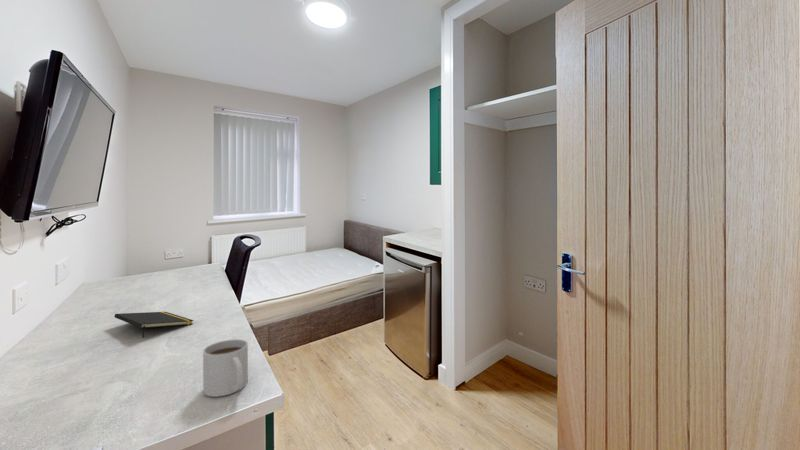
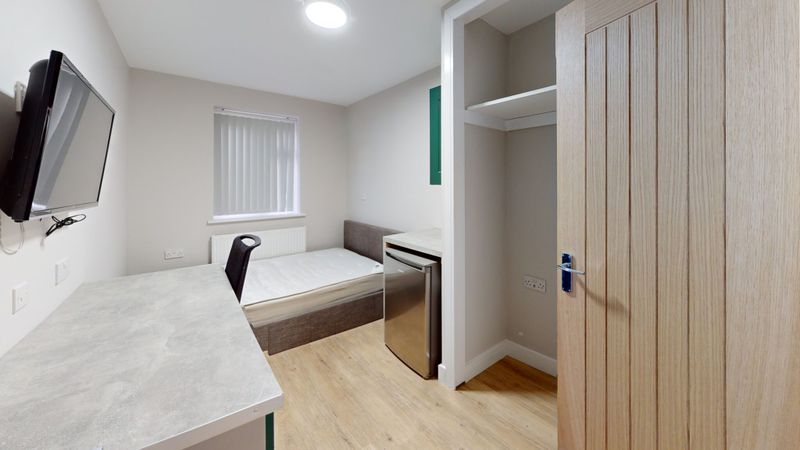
- mug [202,338,249,398]
- notepad [113,311,194,339]
